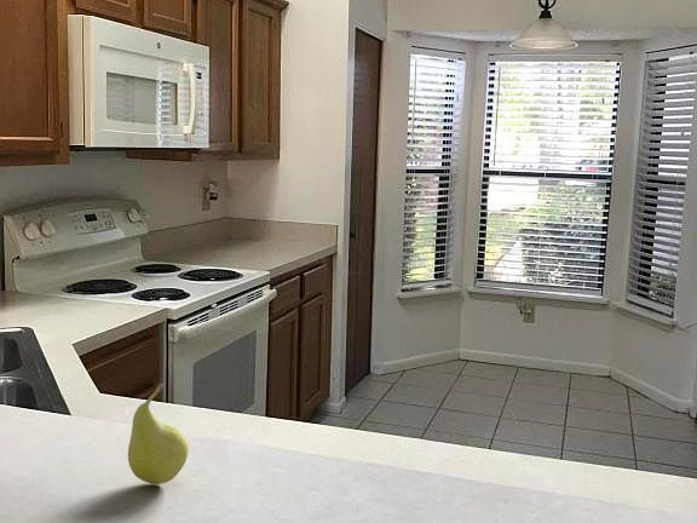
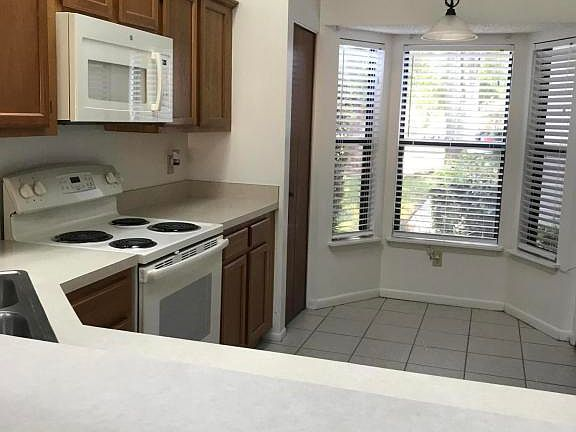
- fruit [127,383,190,485]
